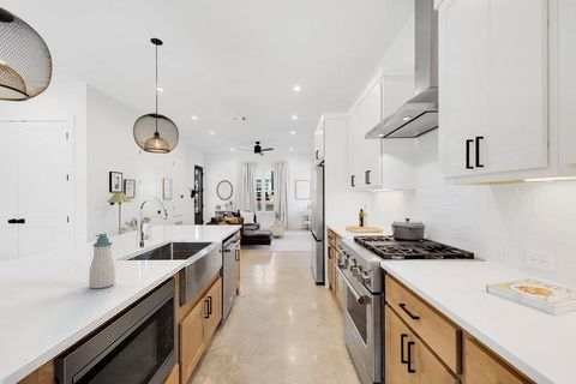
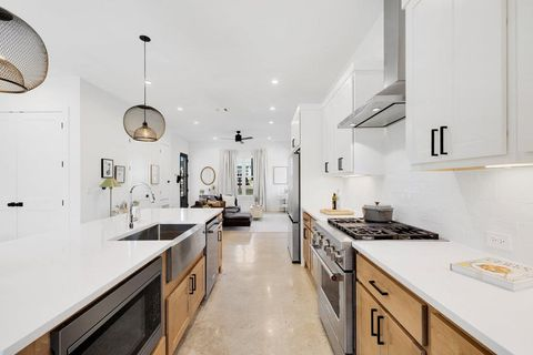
- soap bottle [88,233,116,289]
